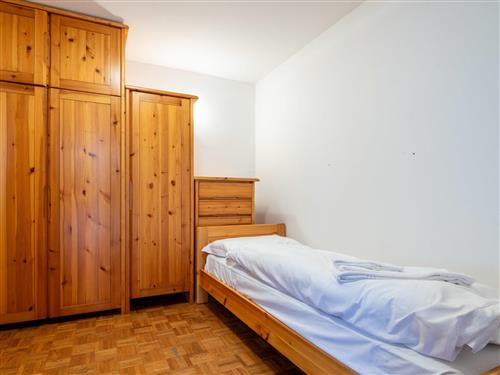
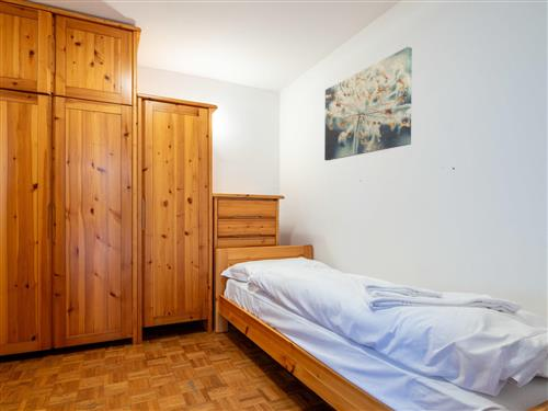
+ wall art [323,46,413,161]
